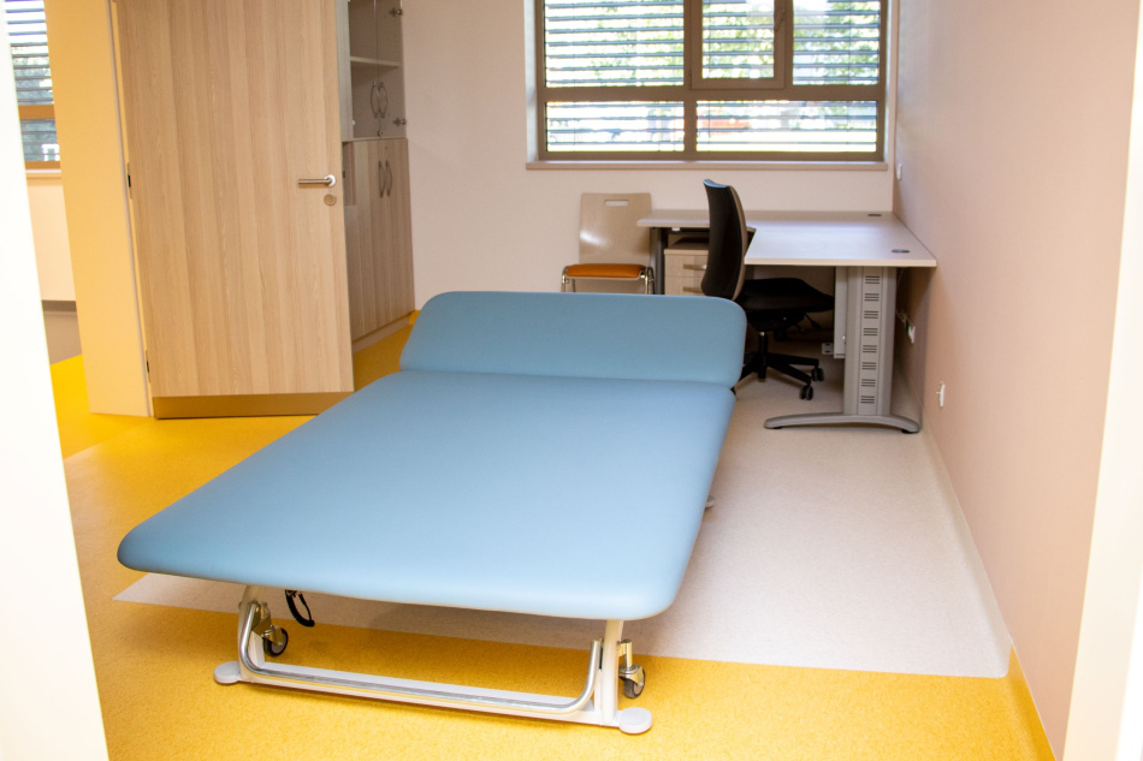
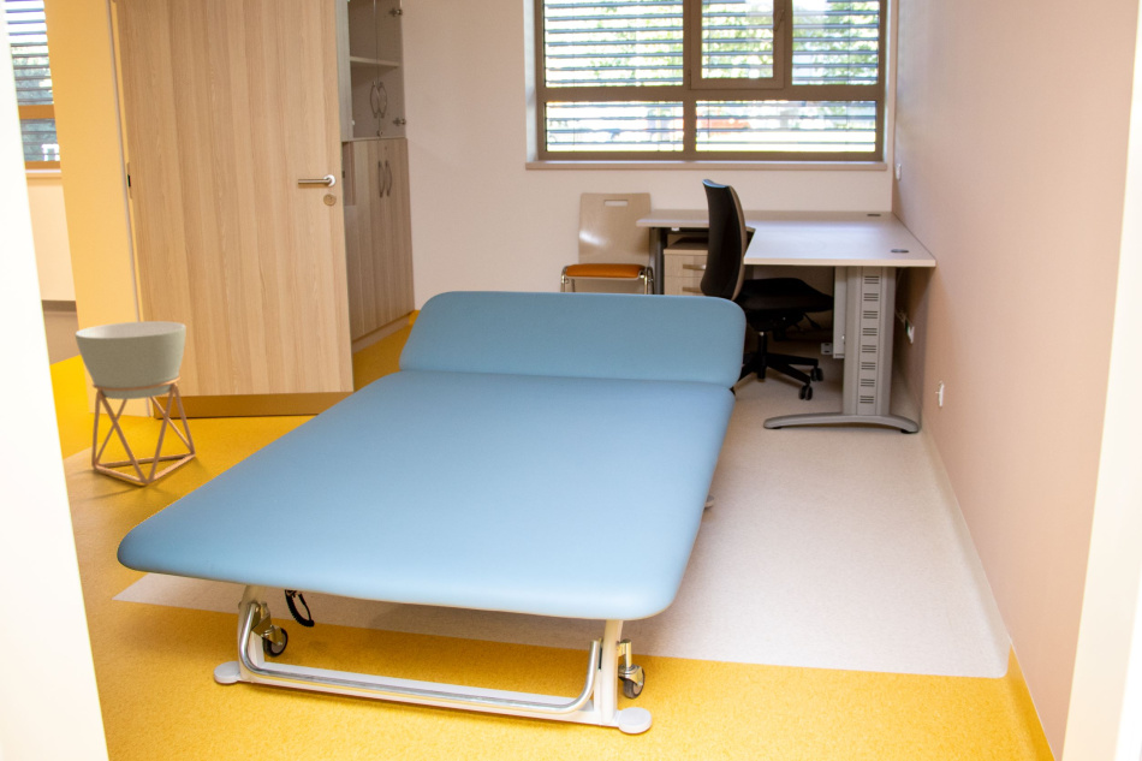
+ planter [73,320,197,484]
